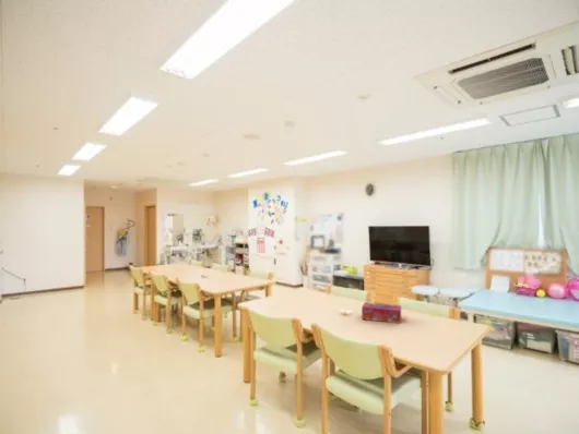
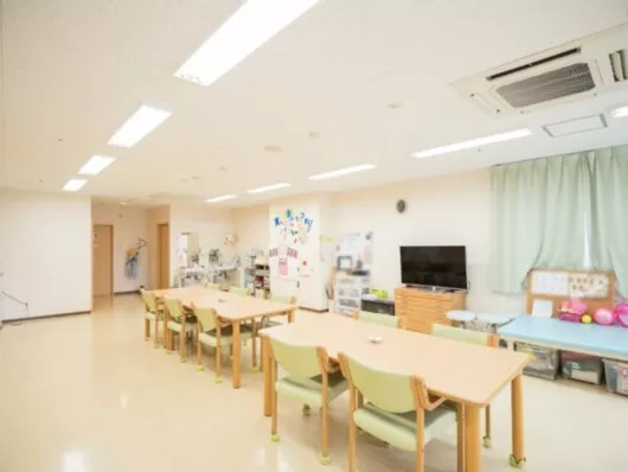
- tissue box [361,301,402,325]
